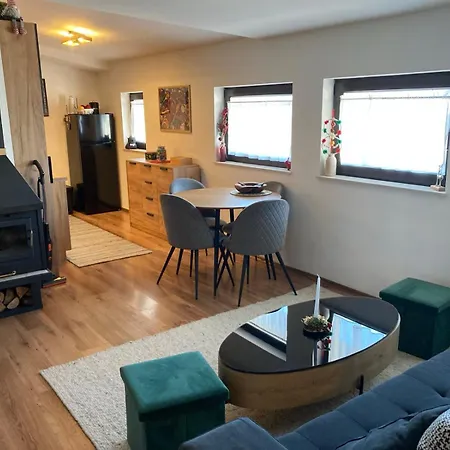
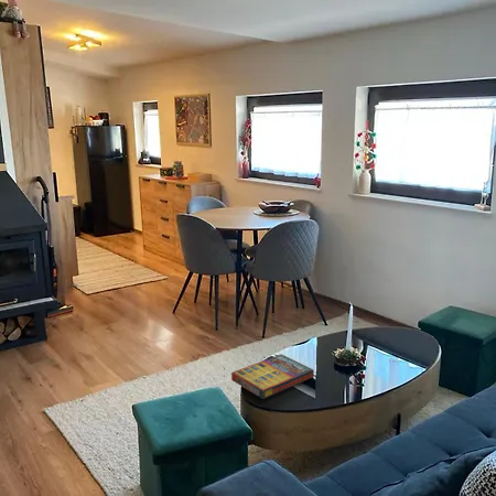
+ game compilation box [230,353,315,400]
